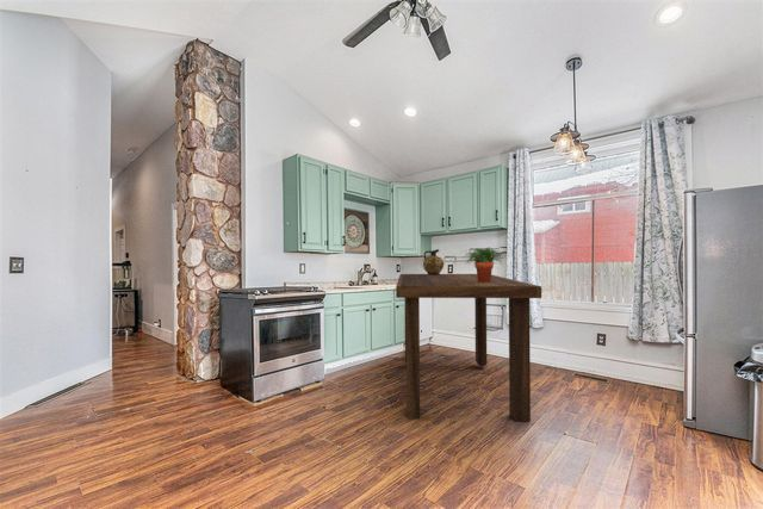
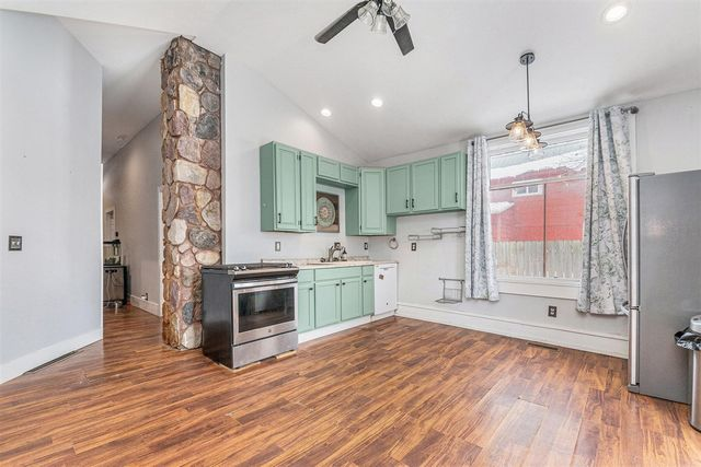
- potted plant [463,247,507,283]
- ceramic jug [422,248,445,275]
- dining table [395,273,542,422]
